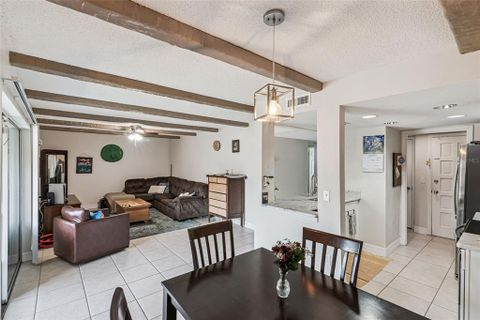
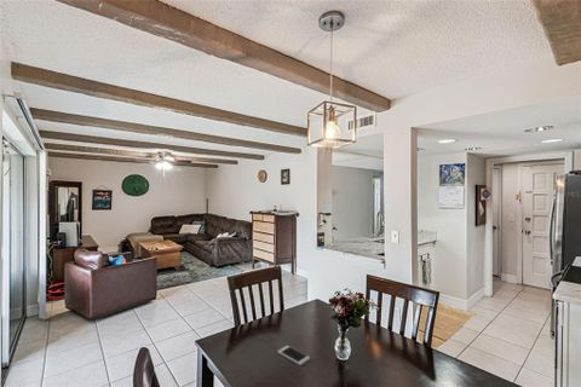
+ smartphone [277,345,311,366]
